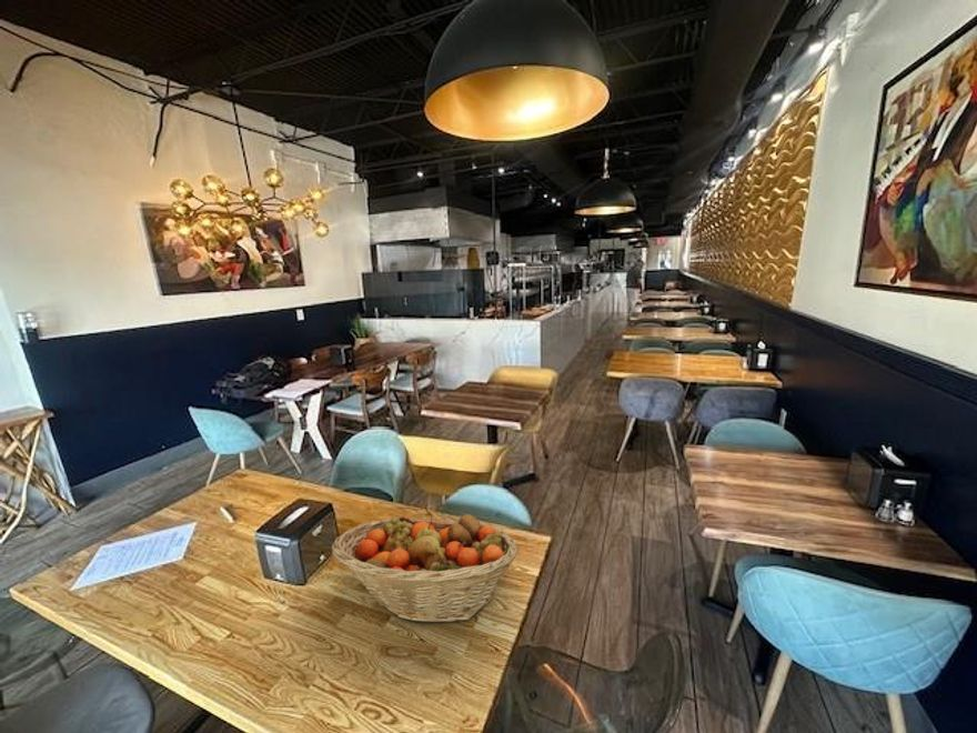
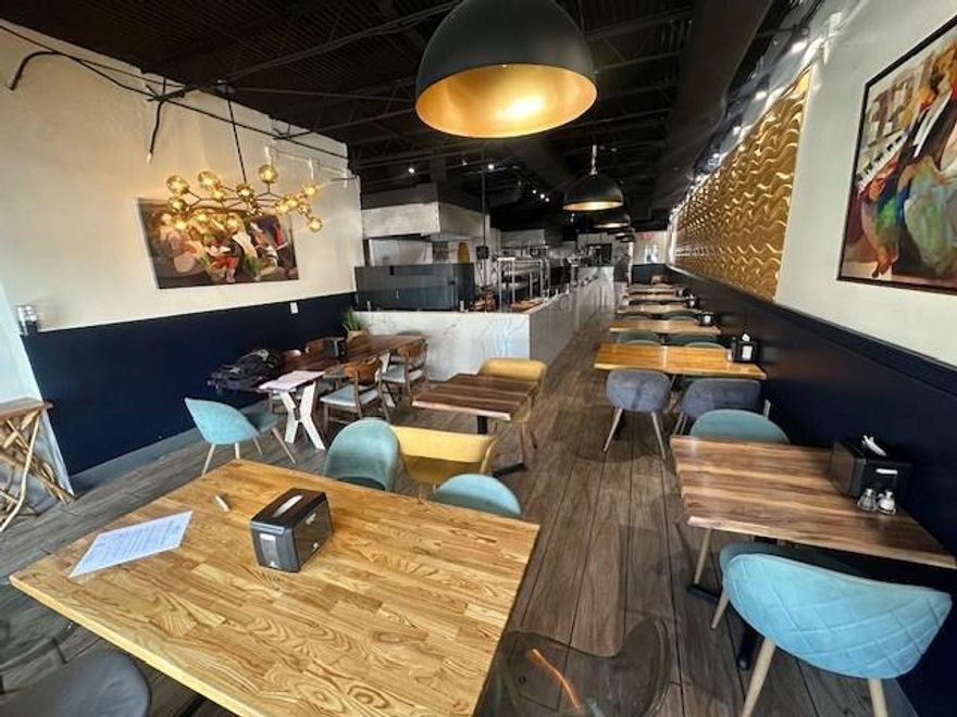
- fruit basket [331,513,518,624]
